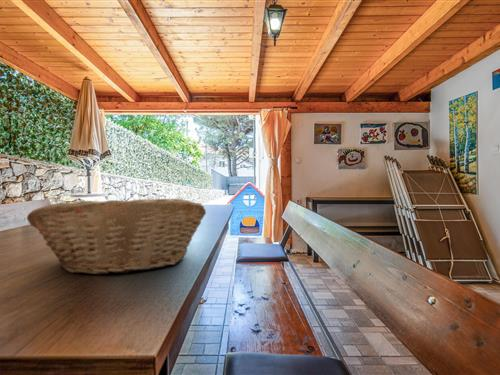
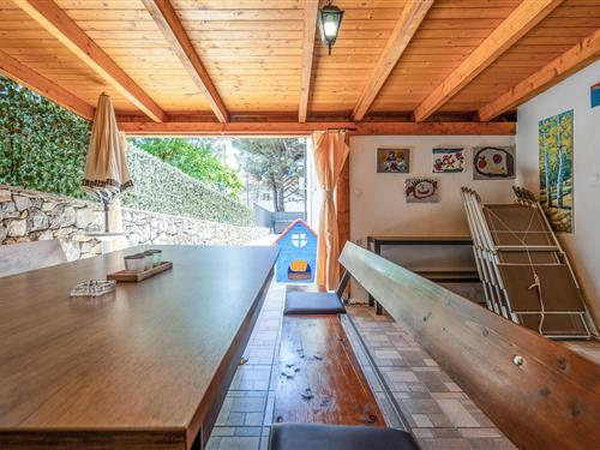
- fruit basket [26,198,207,276]
